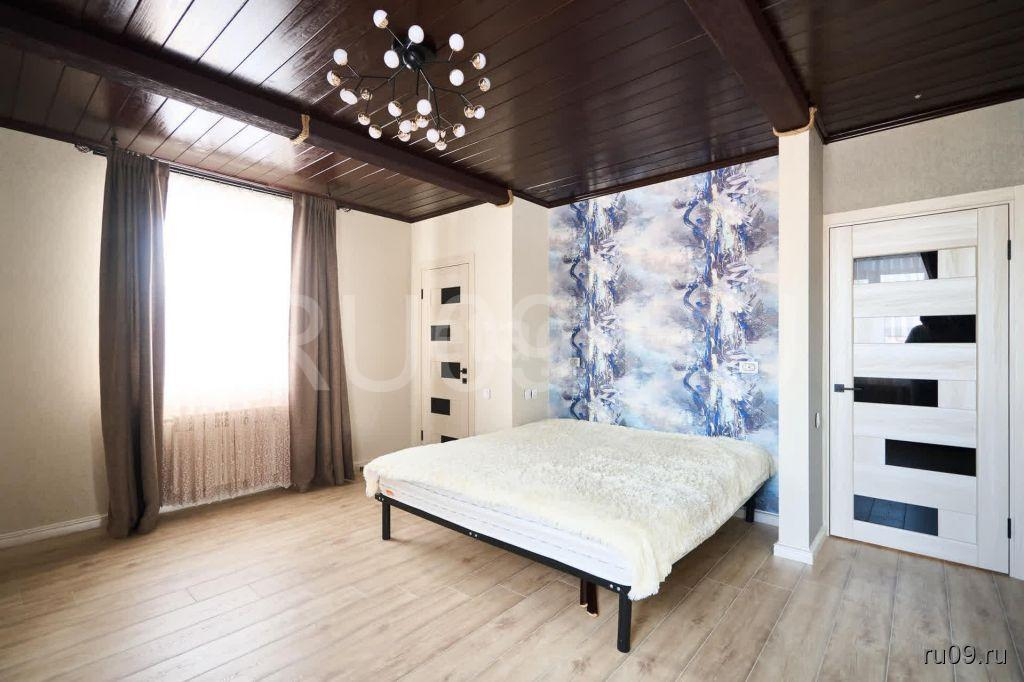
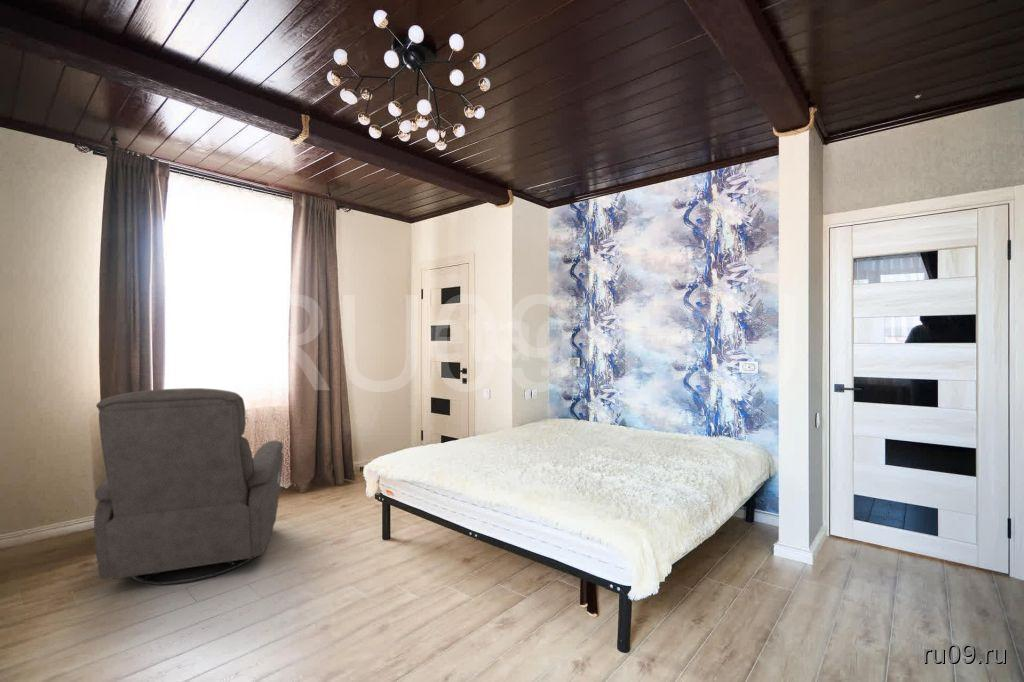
+ chair [93,387,284,587]
